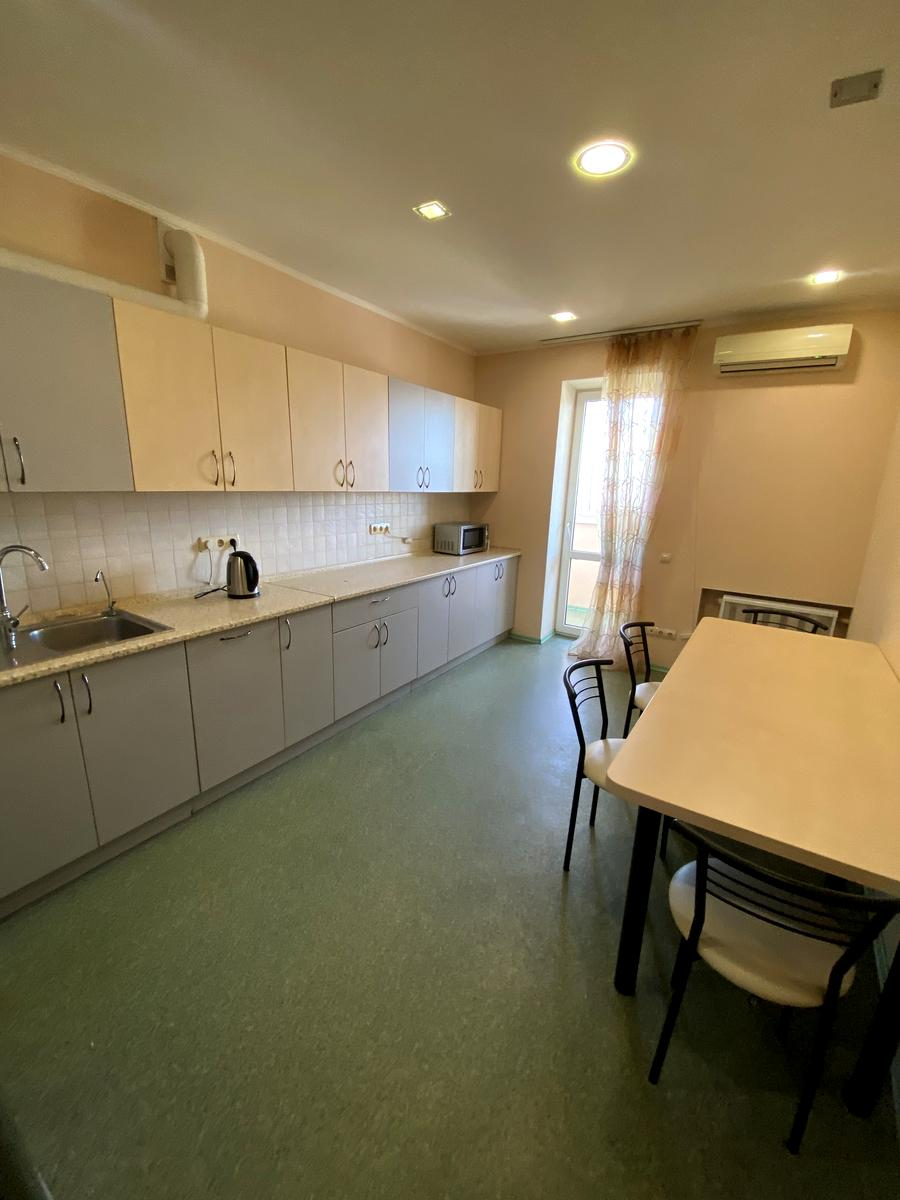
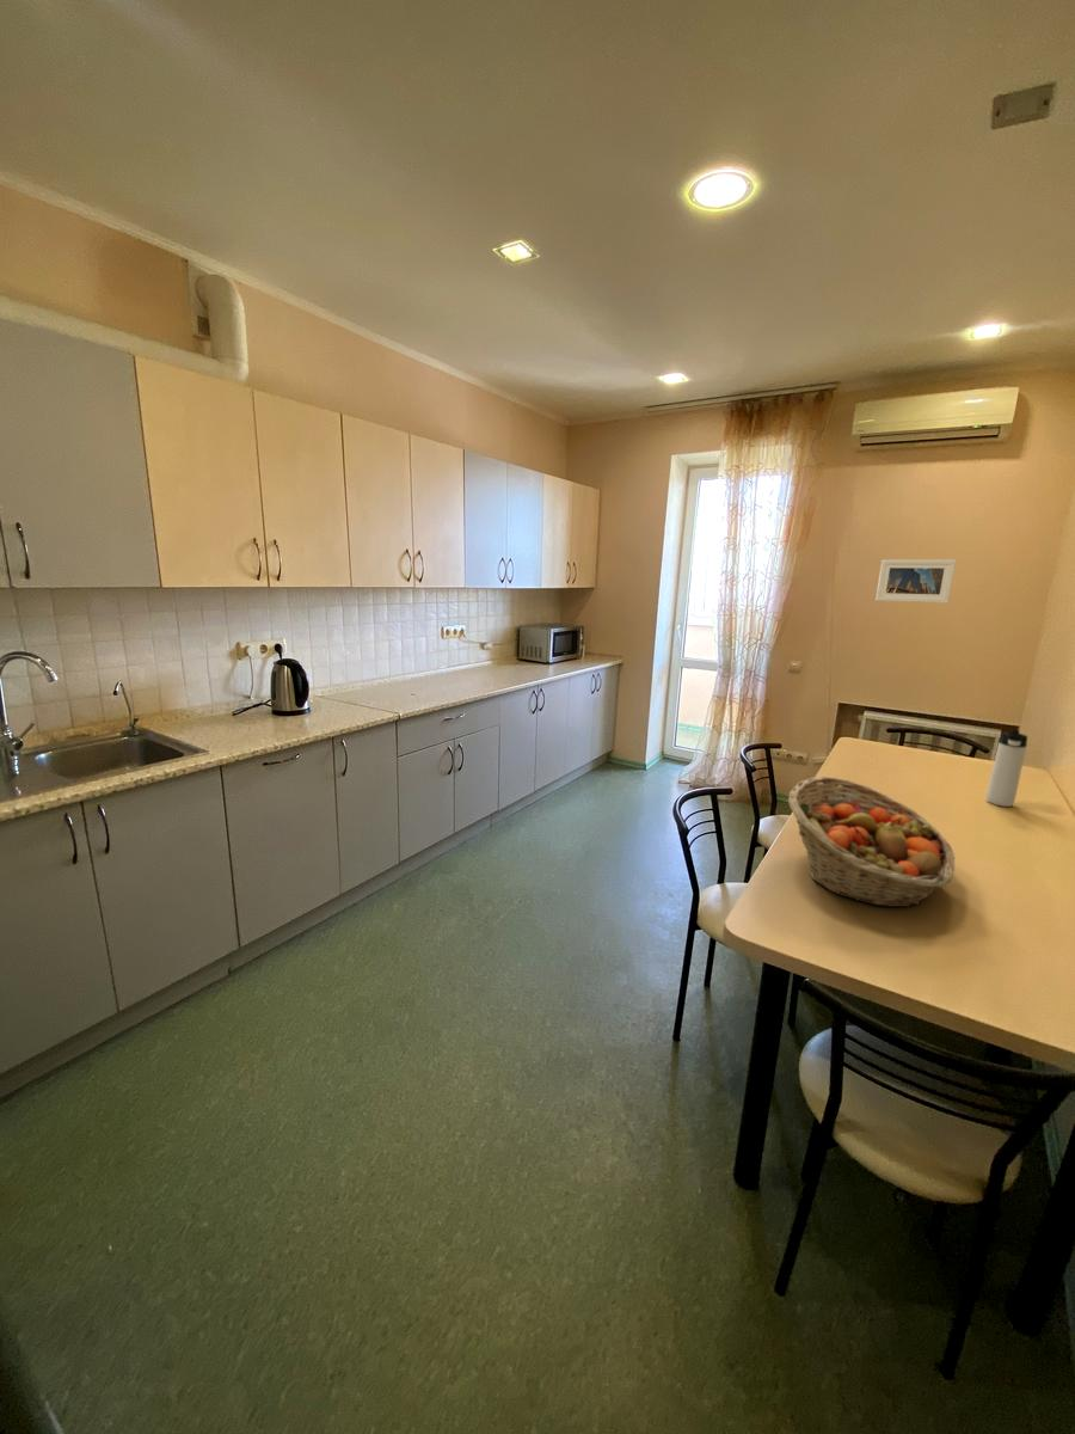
+ thermos bottle [984,729,1028,808]
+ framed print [874,558,957,605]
+ fruit basket [787,776,956,908]
